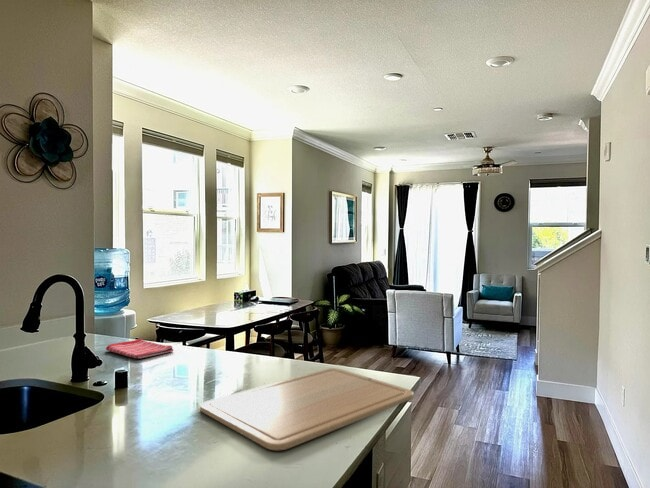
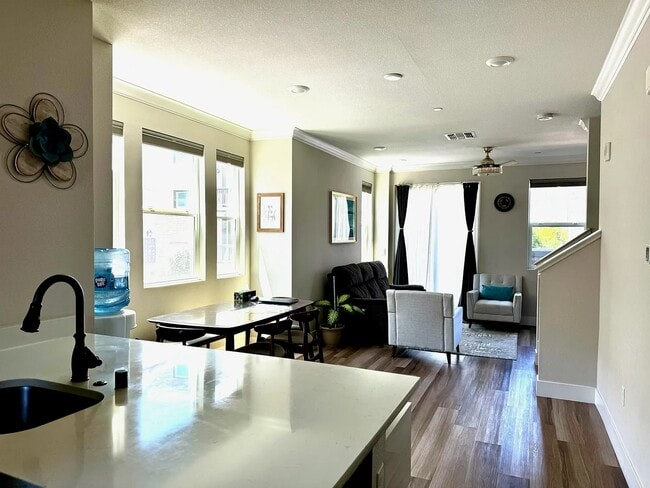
- dish towel [105,338,174,360]
- chopping board [199,367,415,451]
